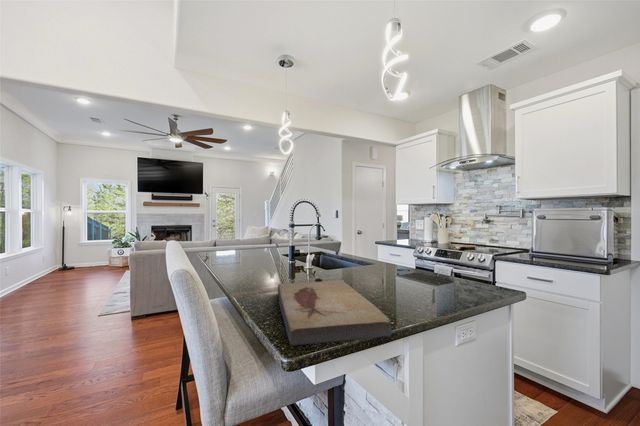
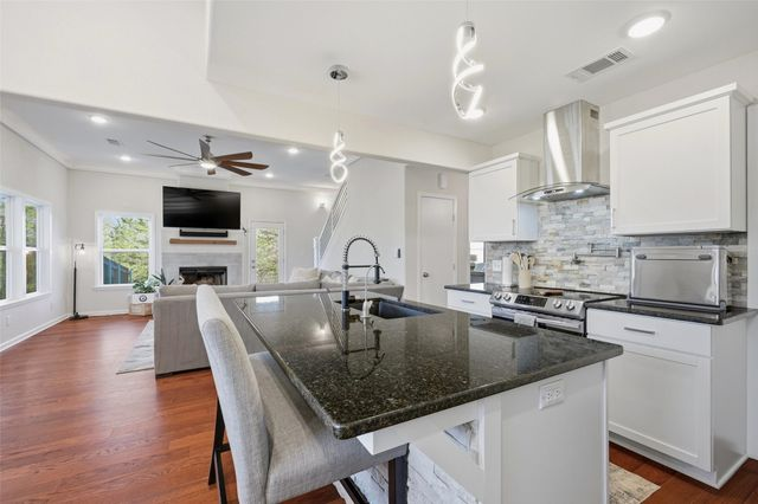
- fish fossil [277,279,392,347]
